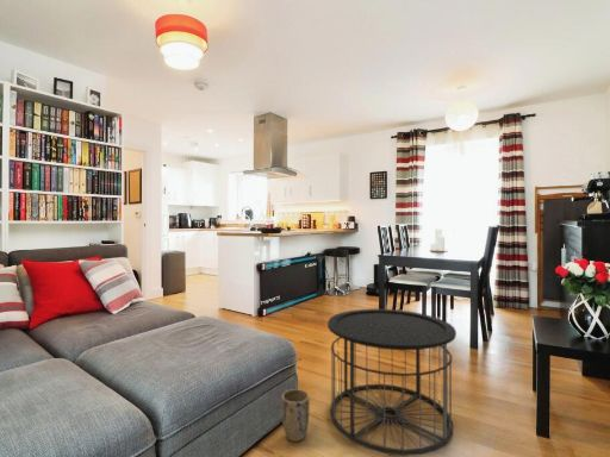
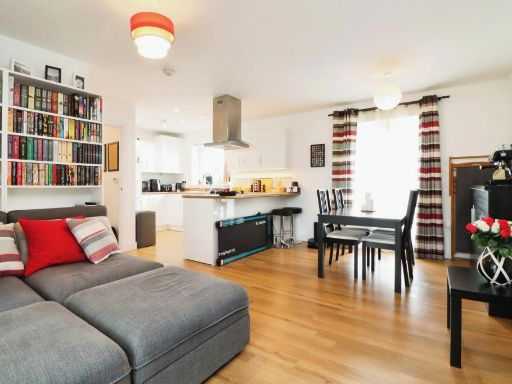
- side table [326,308,458,457]
- plant pot [281,388,311,443]
